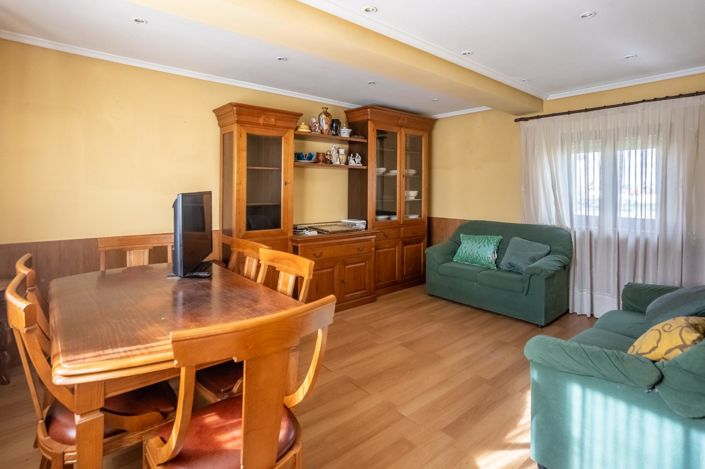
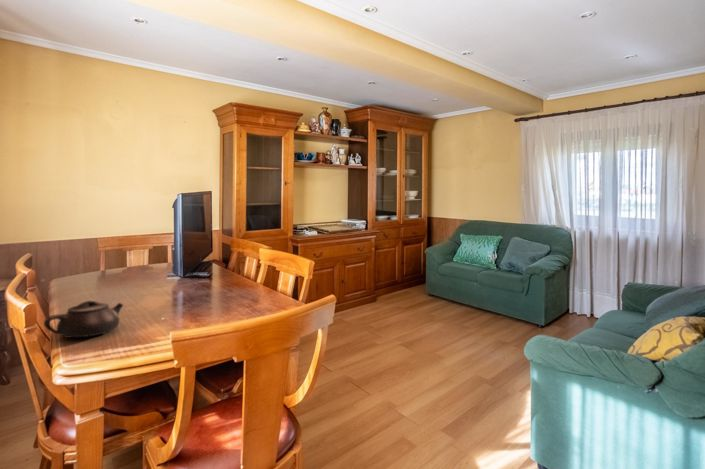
+ teapot [43,300,124,339]
